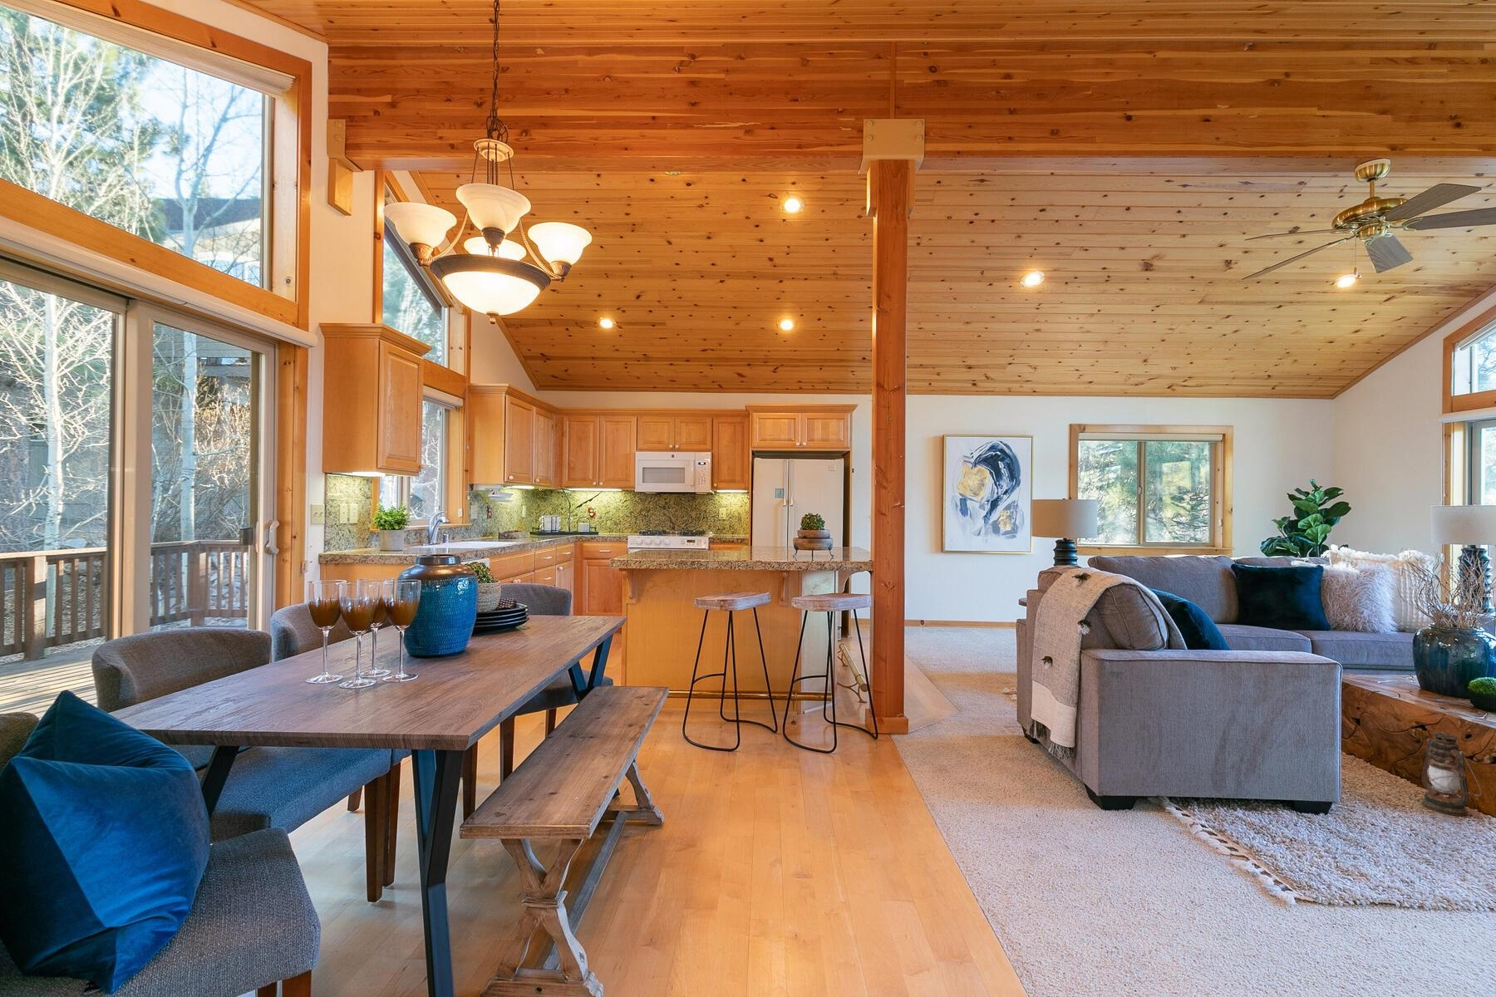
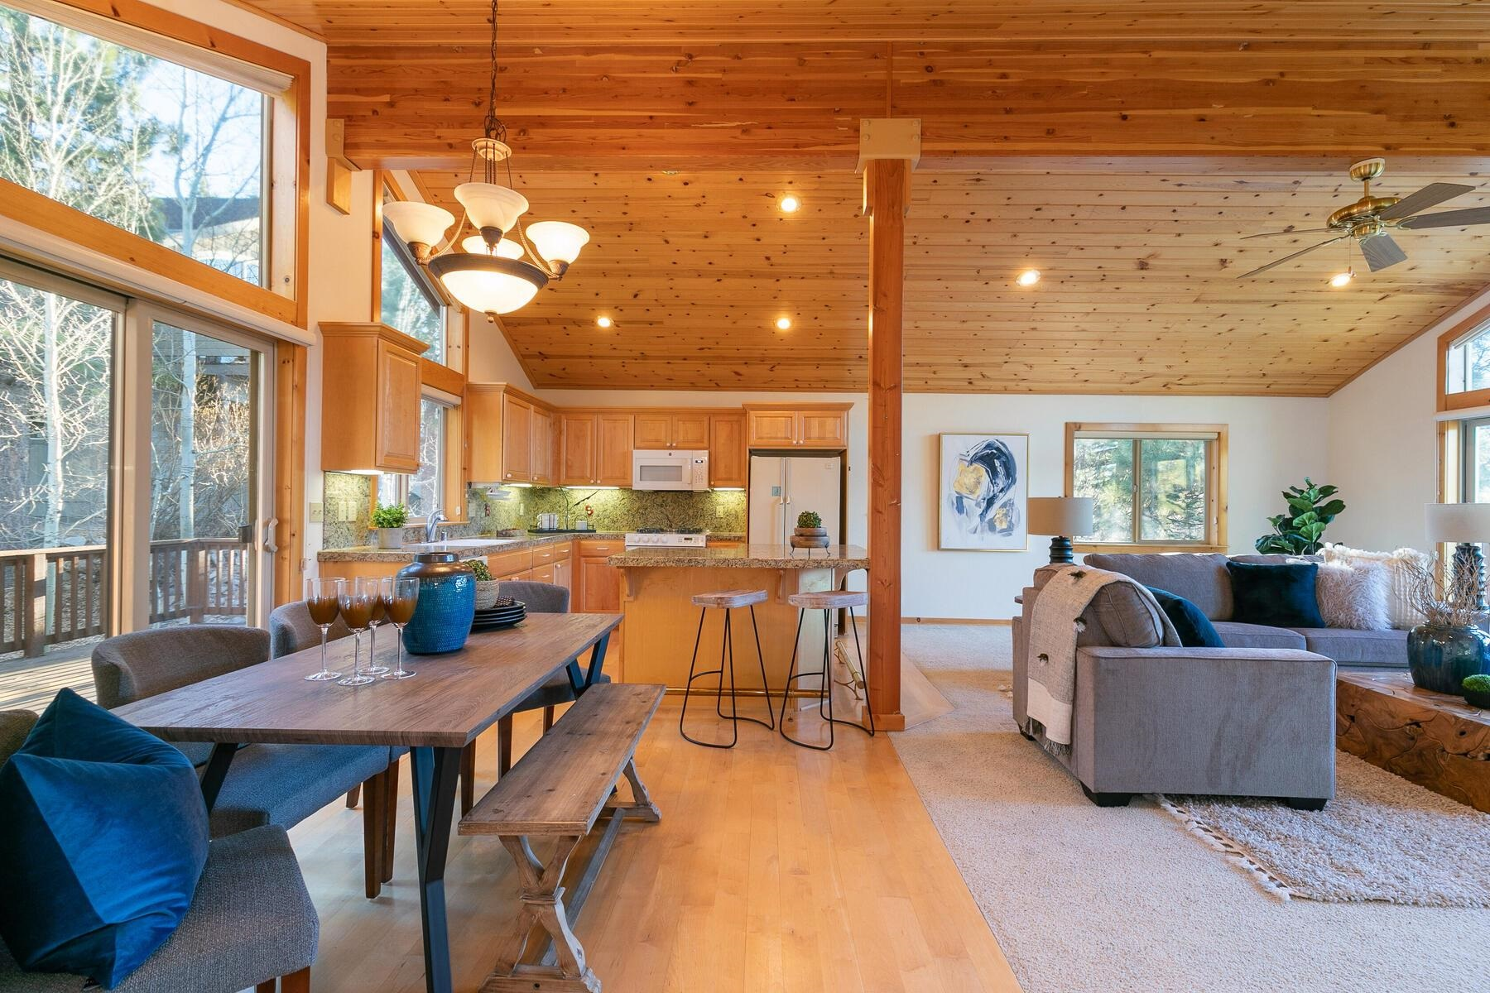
- lantern [1421,732,1483,817]
